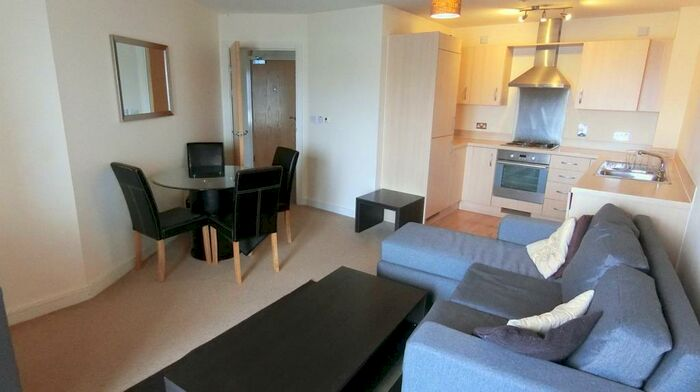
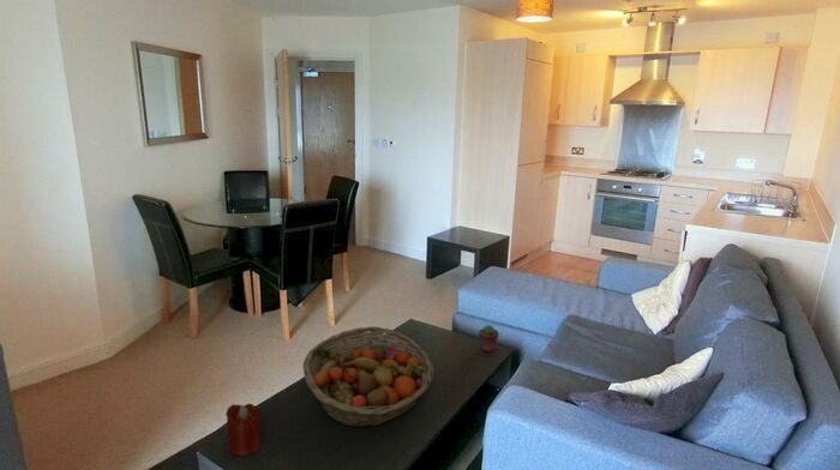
+ fruit basket [301,325,436,428]
+ potted succulent [478,324,499,352]
+ candle [224,403,263,458]
